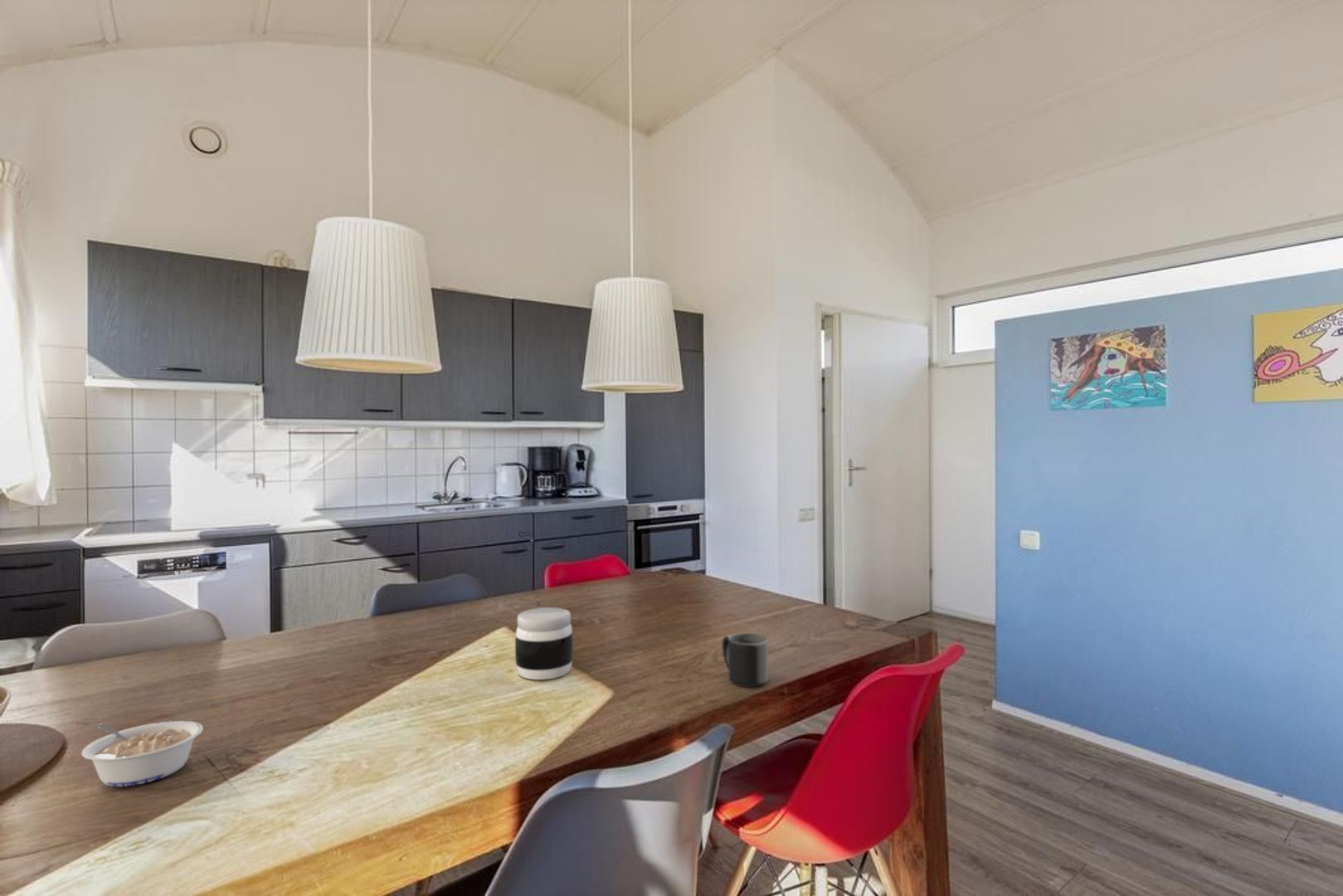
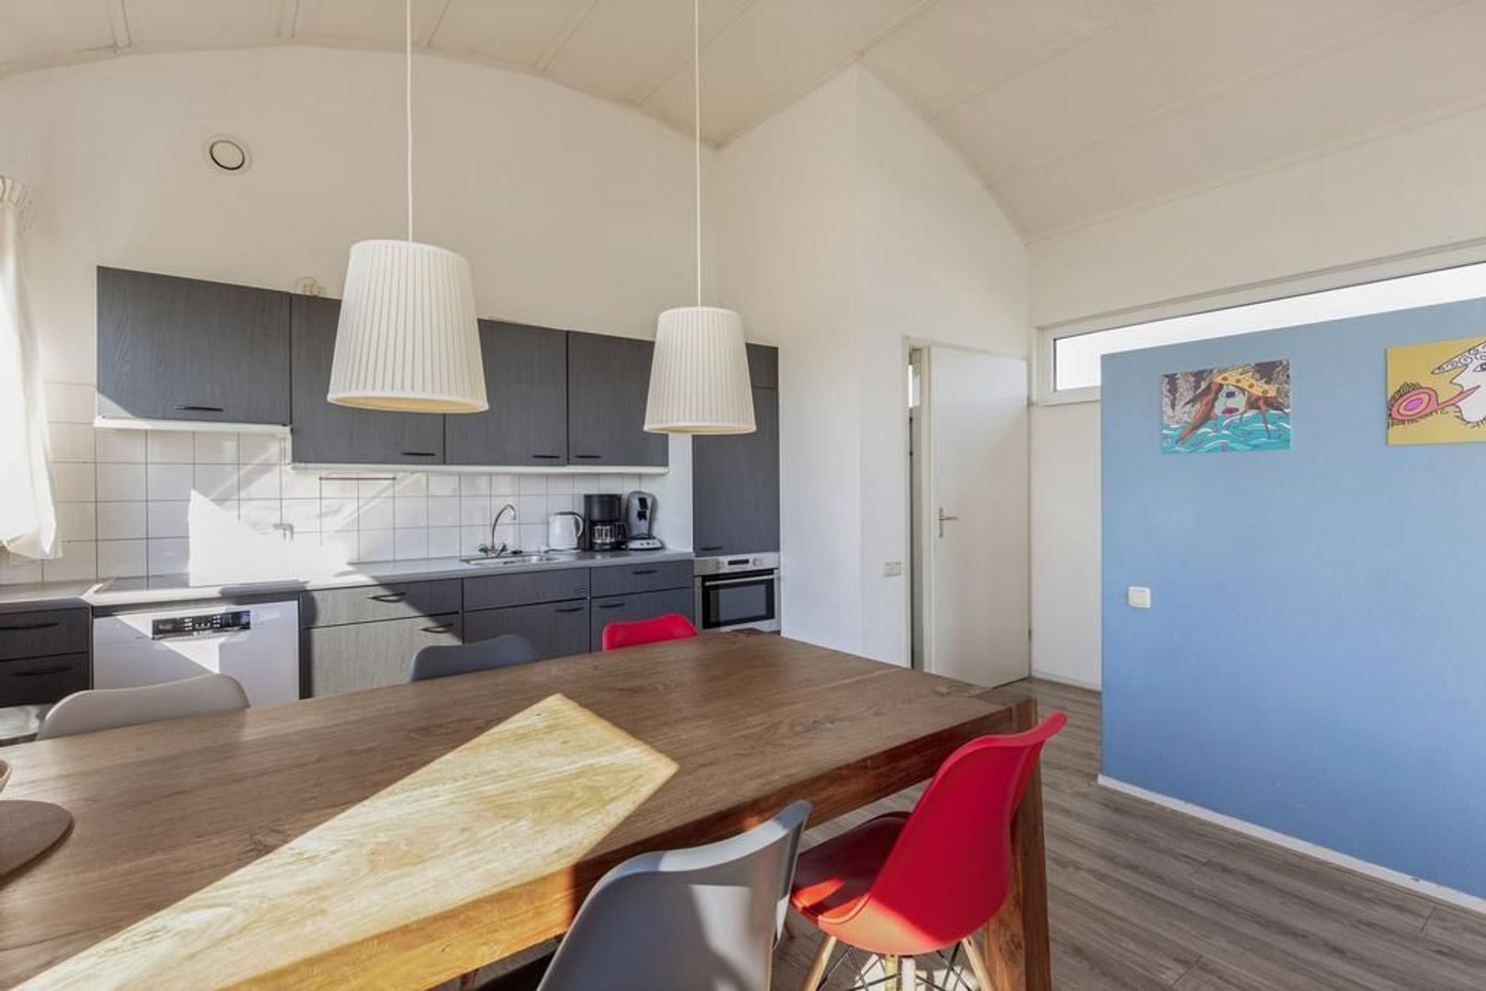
- jar [514,606,574,680]
- mug [722,632,769,688]
- legume [80,720,204,787]
